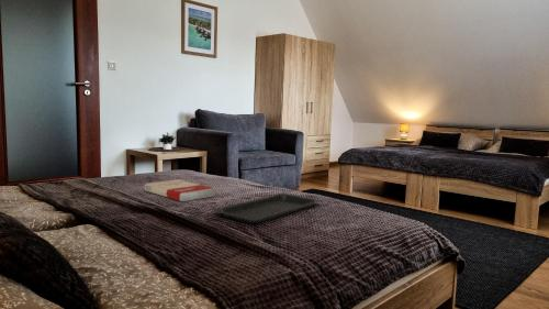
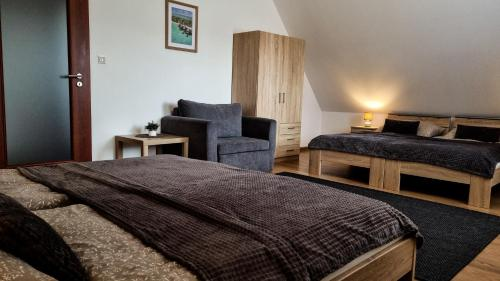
- book [144,178,216,202]
- serving tray [212,192,323,224]
